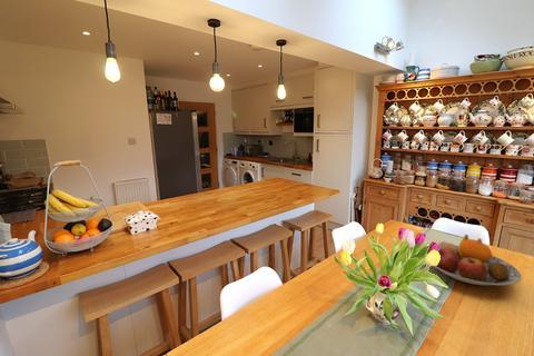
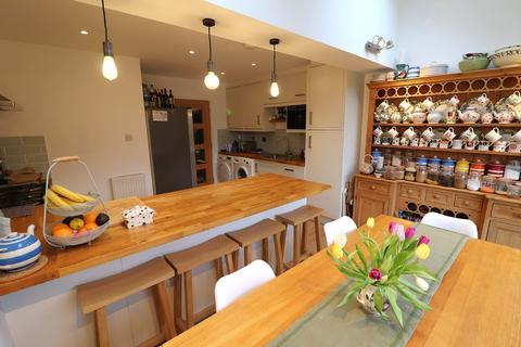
- fruit bowl [433,234,523,286]
